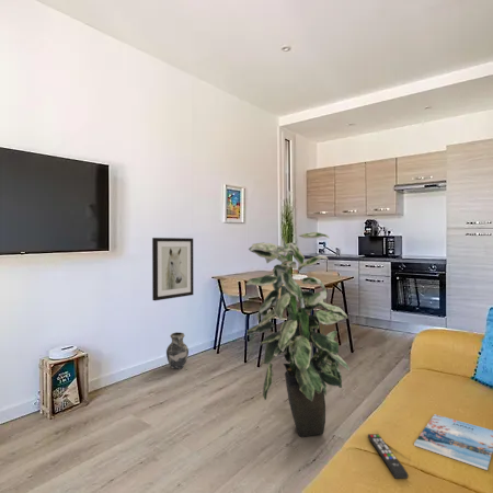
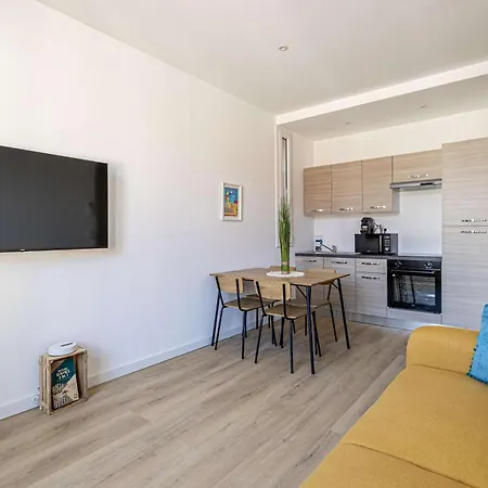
- ceramic jug [165,331,190,370]
- remote control [367,433,410,480]
- wall art [151,237,194,301]
- indoor plant [245,231,351,438]
- magazine [413,413,493,471]
